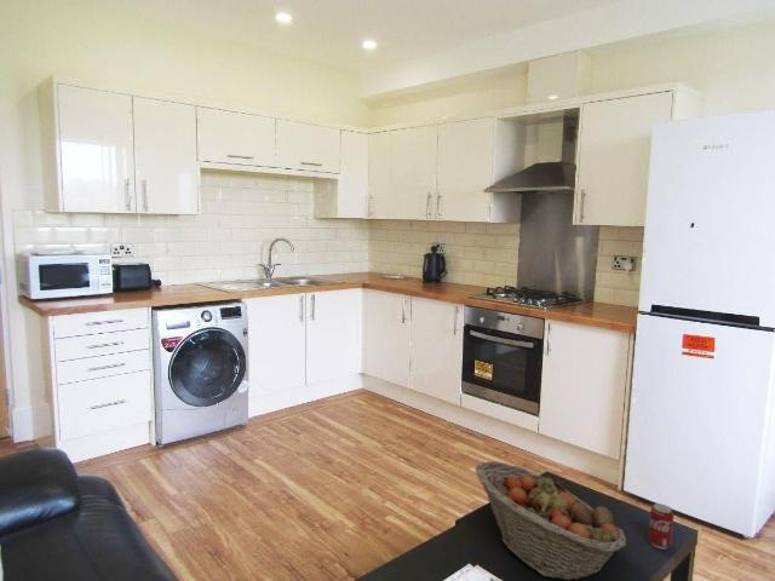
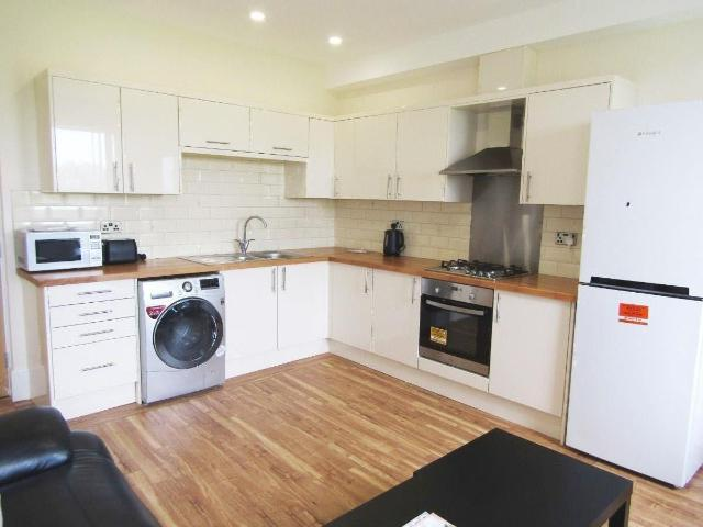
- fruit basket [475,460,627,581]
- beverage can [647,502,674,551]
